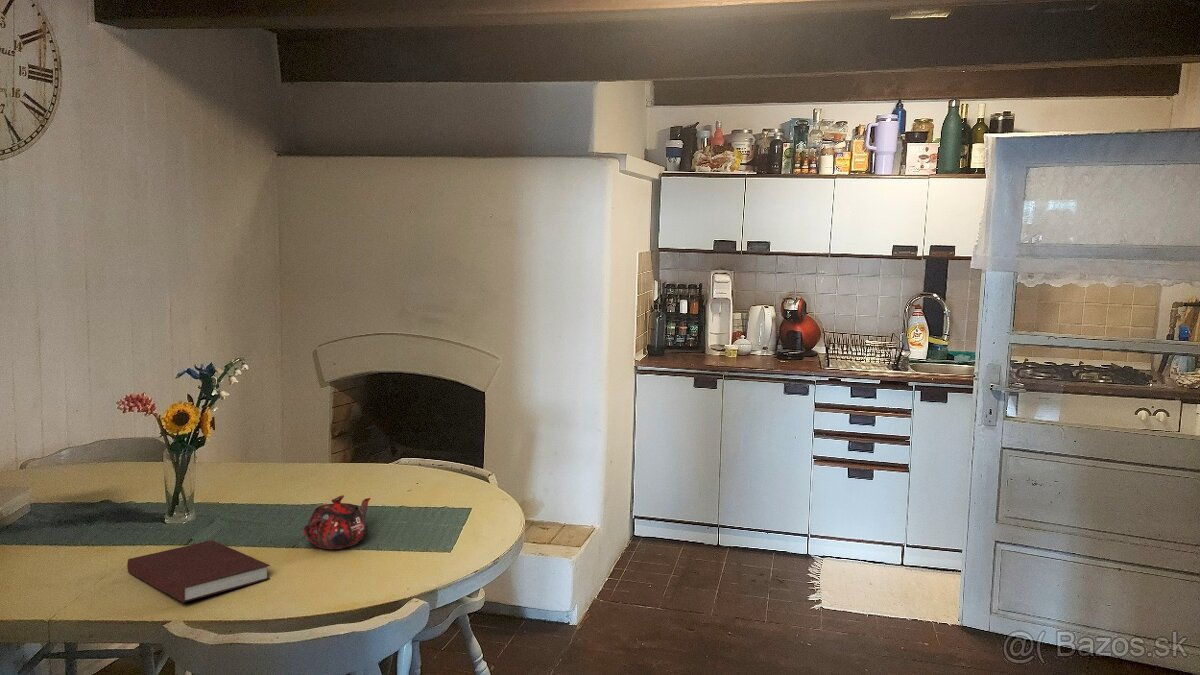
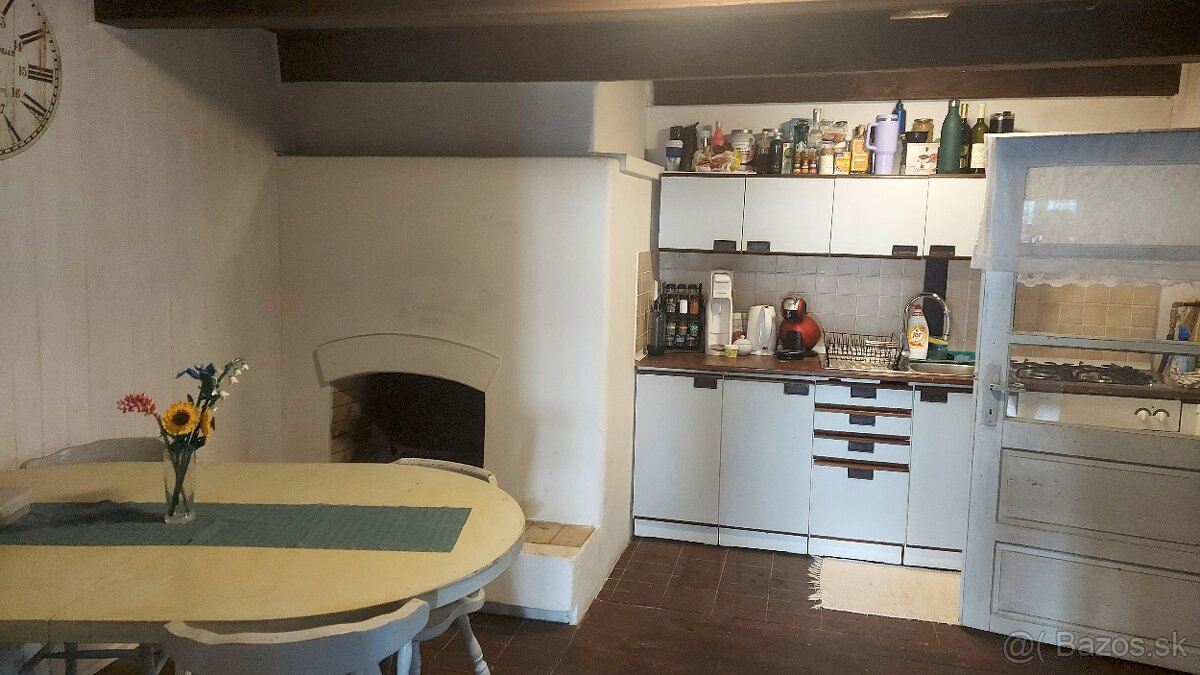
- teapot [302,494,372,550]
- notebook [126,539,271,603]
